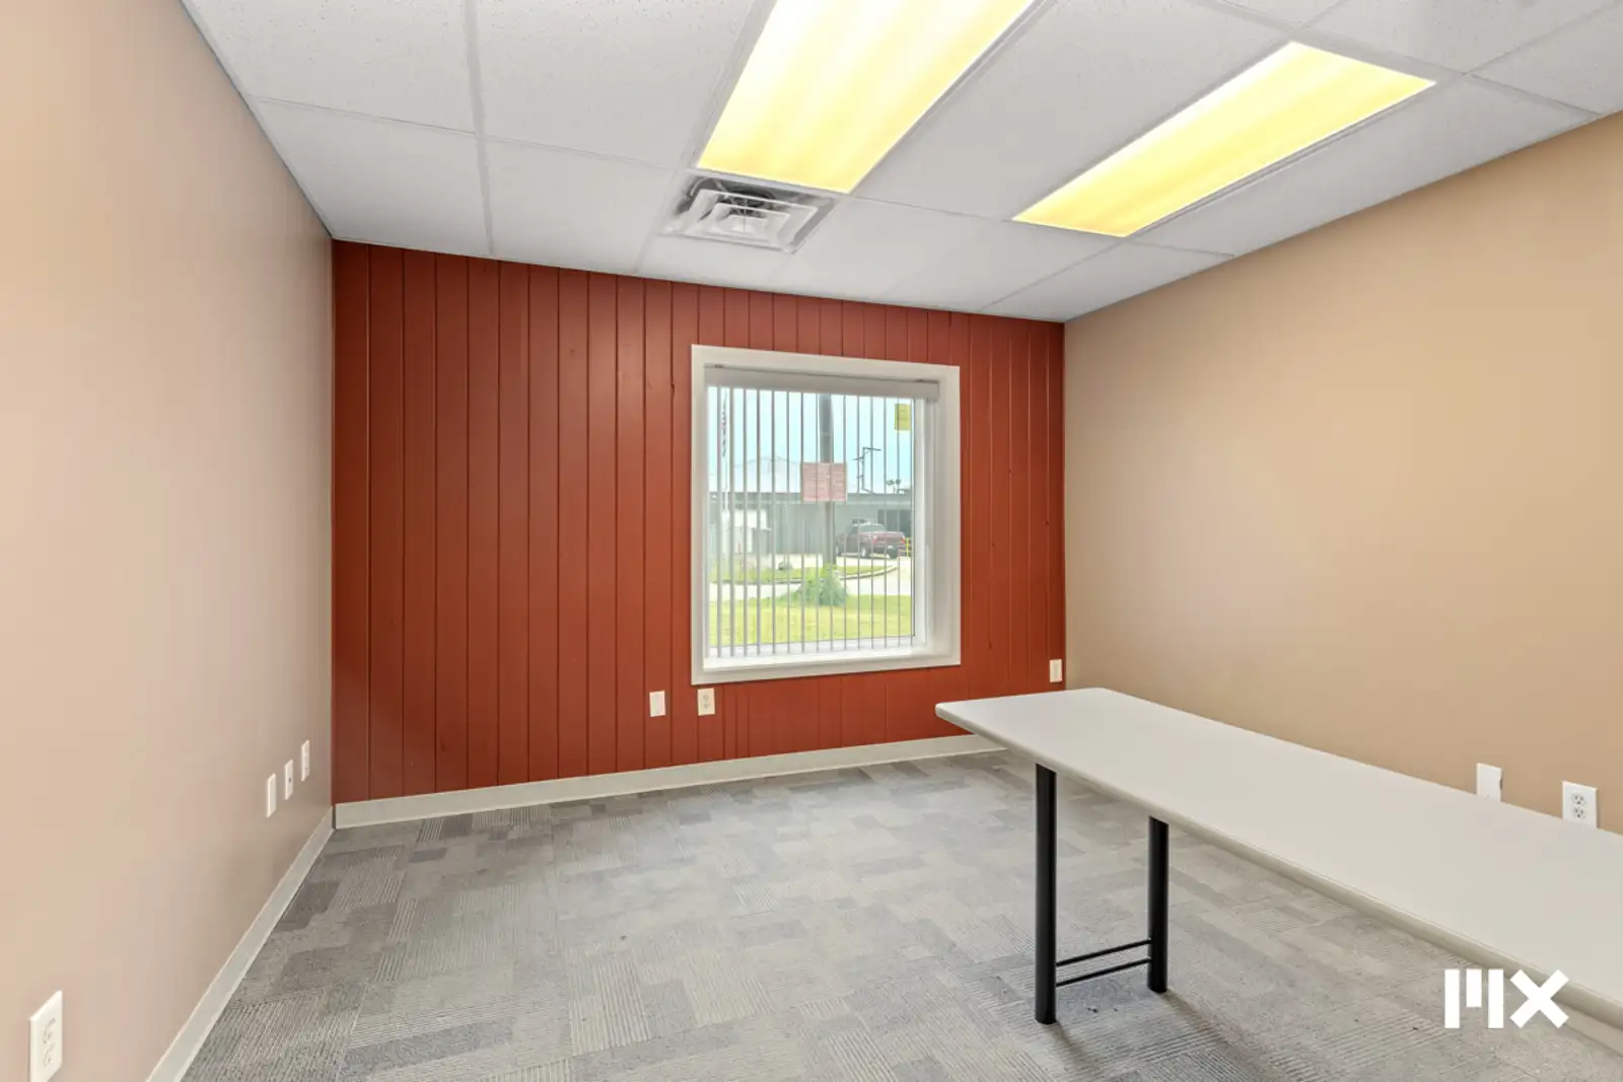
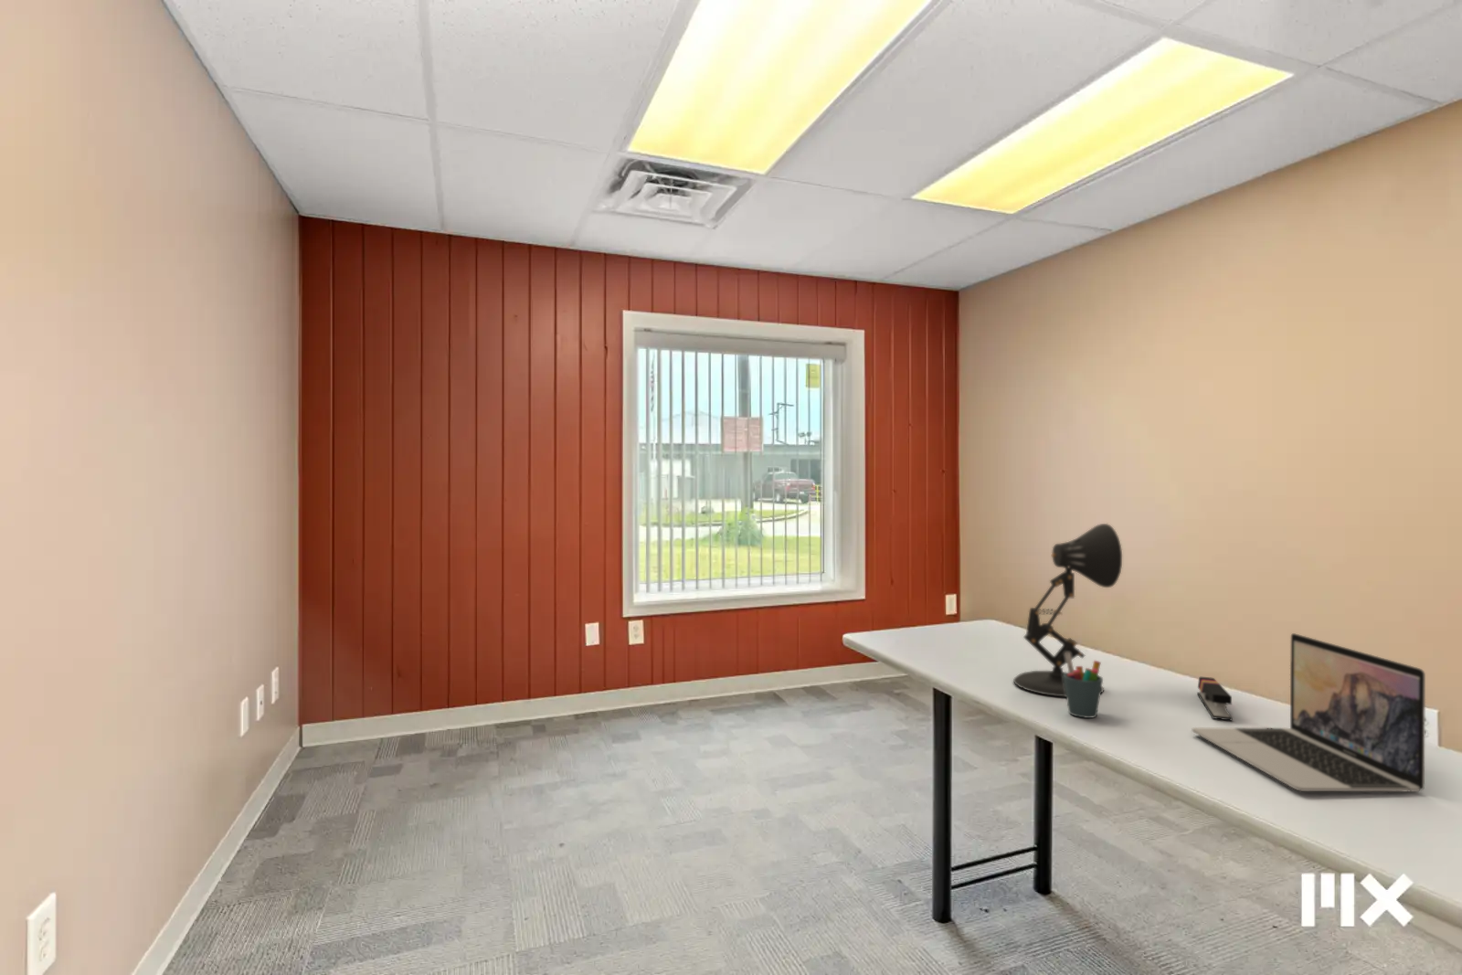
+ desk lamp [1013,522,1123,699]
+ stapler [1197,676,1234,721]
+ pen holder [1063,653,1104,719]
+ laptop [1191,632,1426,792]
